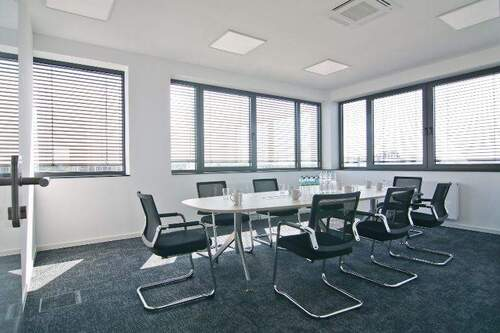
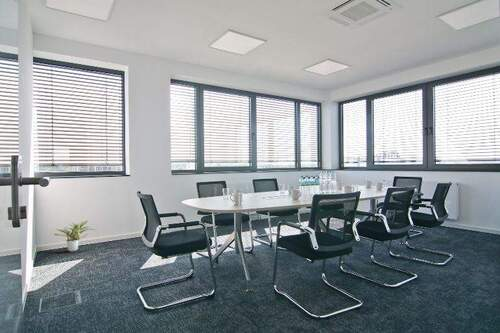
+ potted plant [54,220,95,253]
